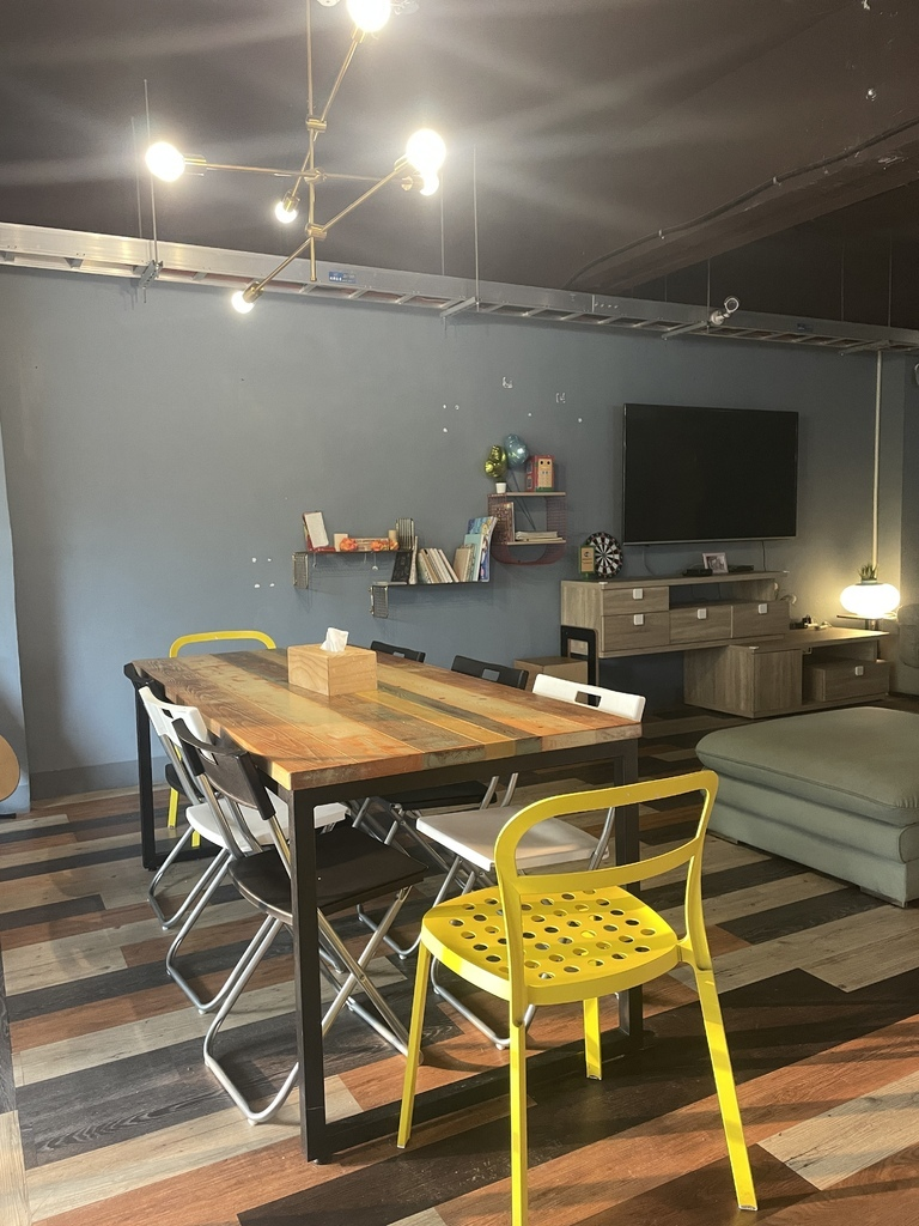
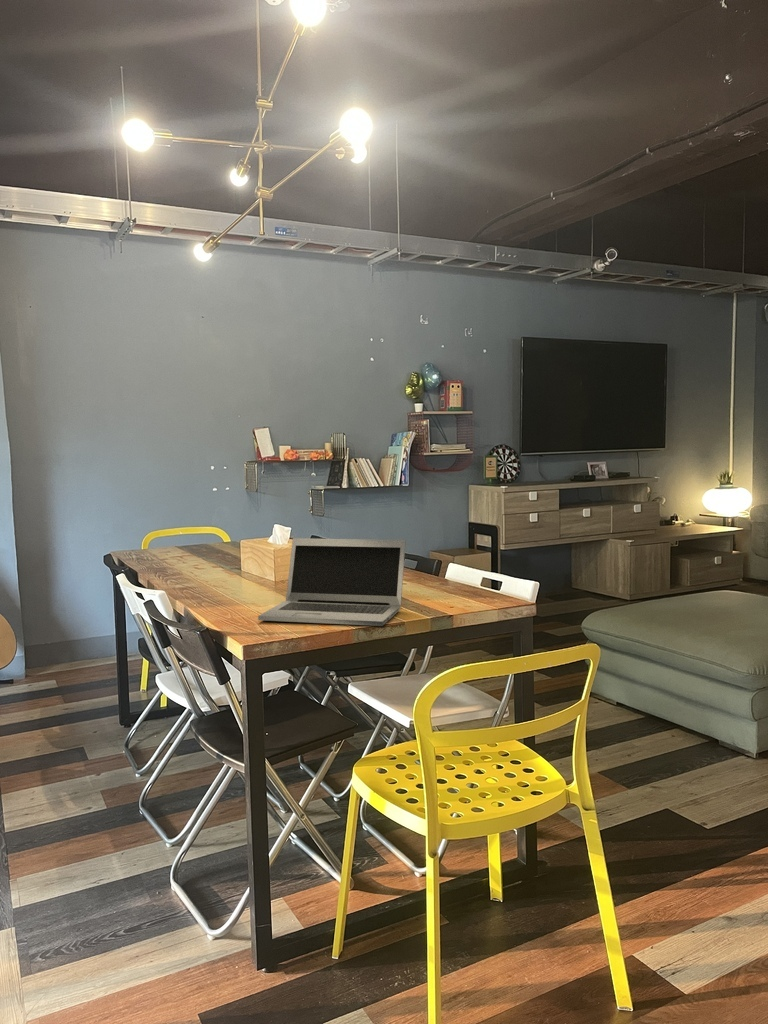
+ laptop [257,537,407,627]
